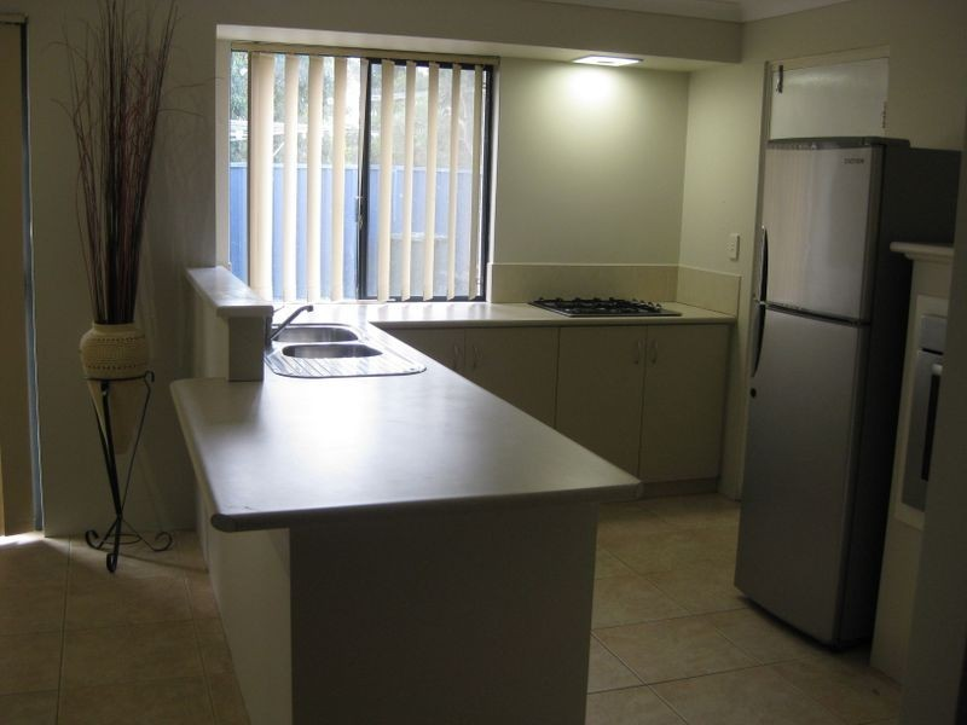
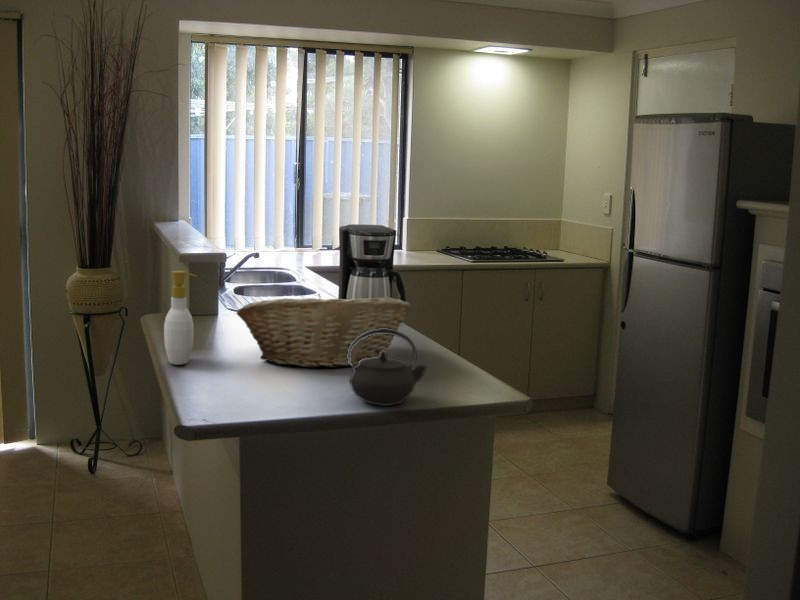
+ soap bottle [163,270,198,366]
+ fruit basket [236,293,411,369]
+ coffee maker [337,223,407,302]
+ kettle [347,328,429,407]
